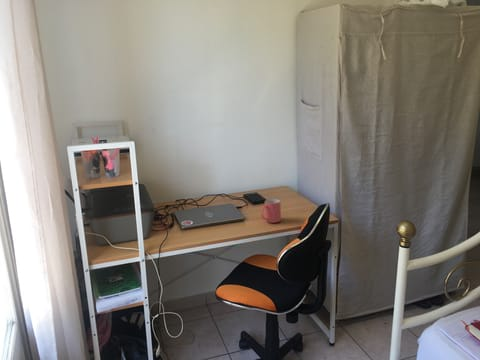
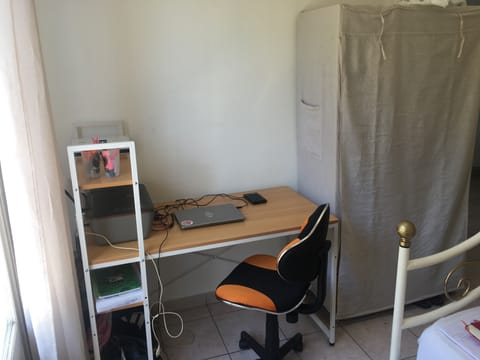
- mug [260,198,282,224]
